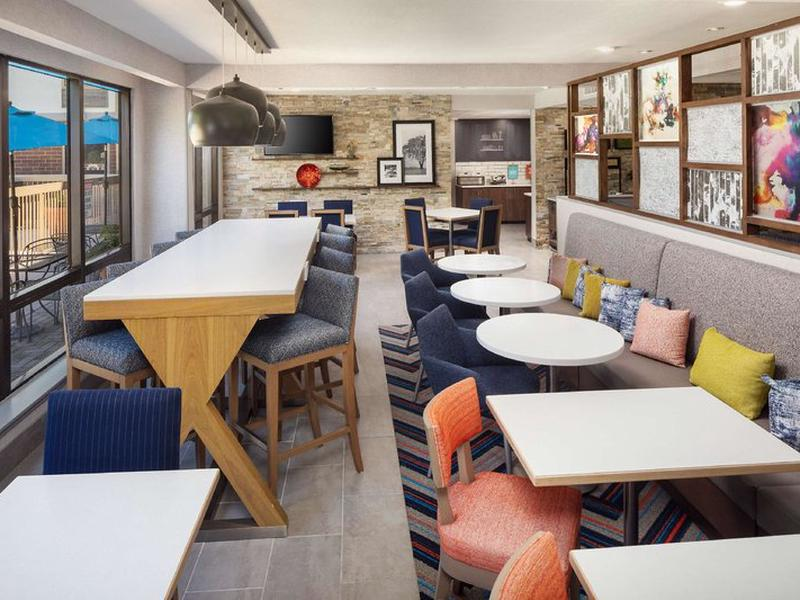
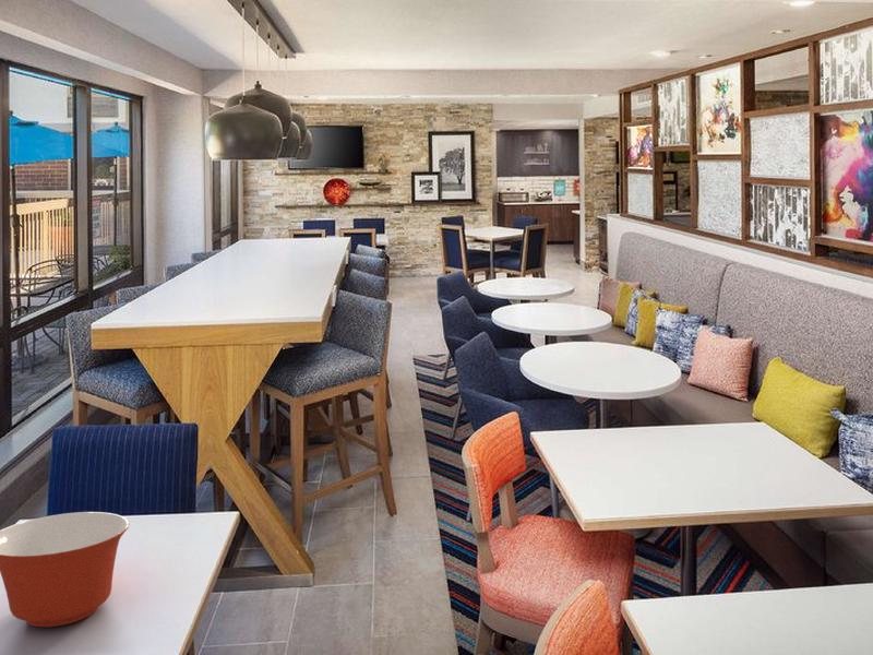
+ mixing bowl [0,511,130,629]
